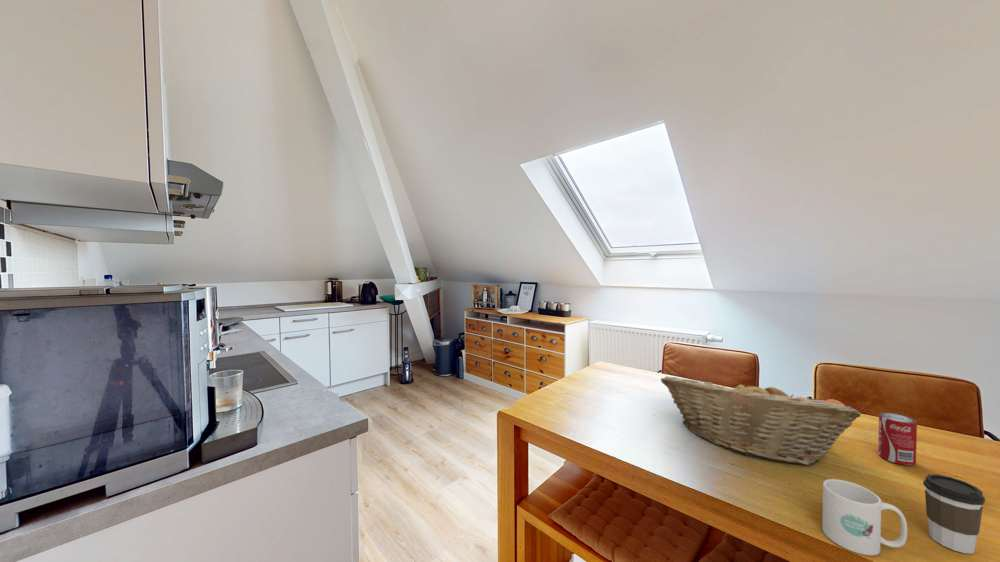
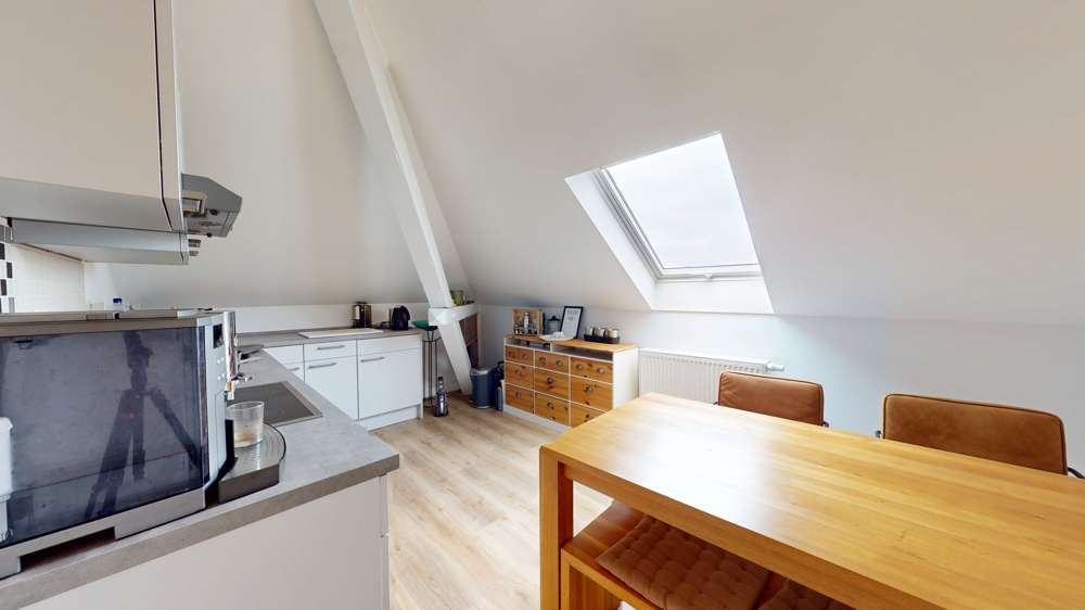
- beverage can [877,412,918,466]
- mug [821,478,908,556]
- fruit basket [660,376,862,466]
- coffee cup [922,473,986,555]
